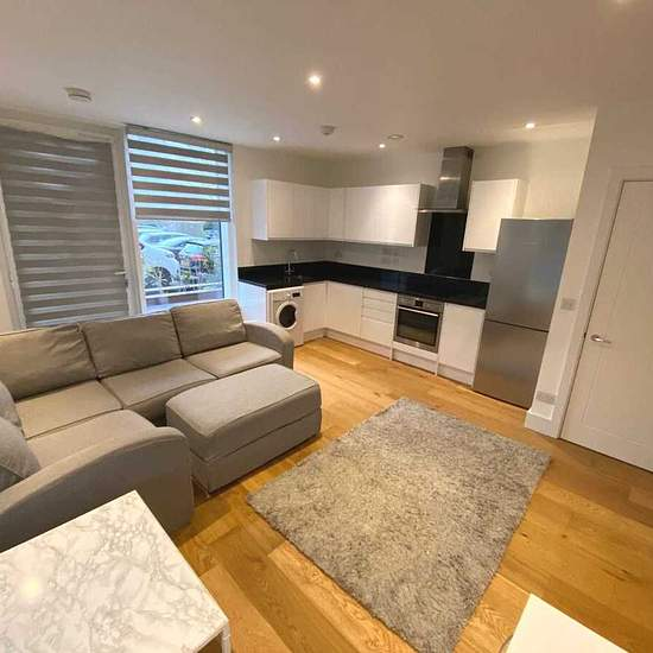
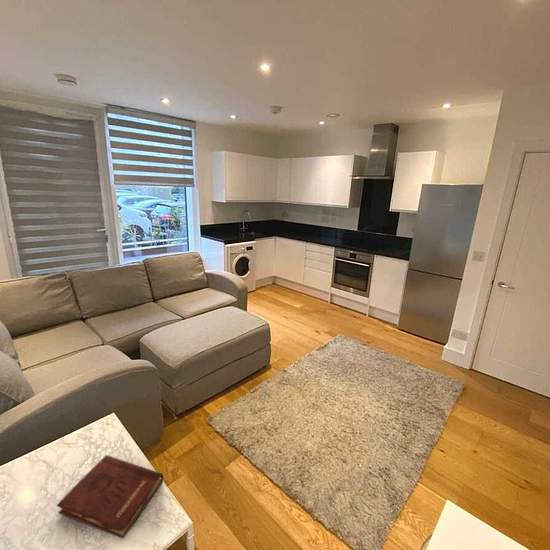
+ hardback book [56,454,164,540]
